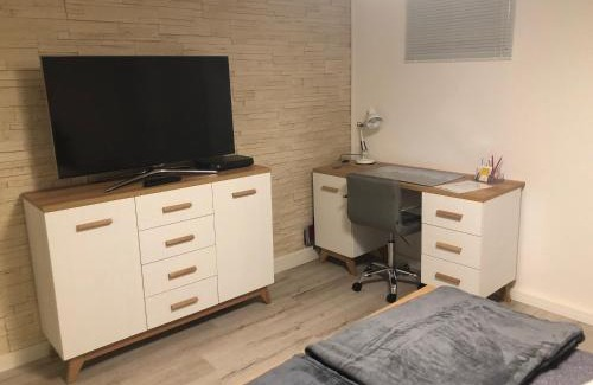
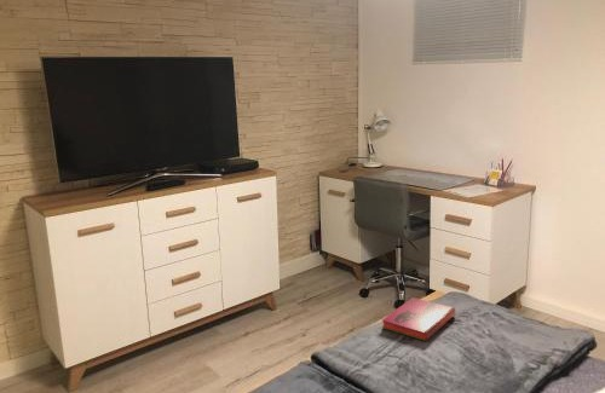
+ hardback book [381,296,456,342]
